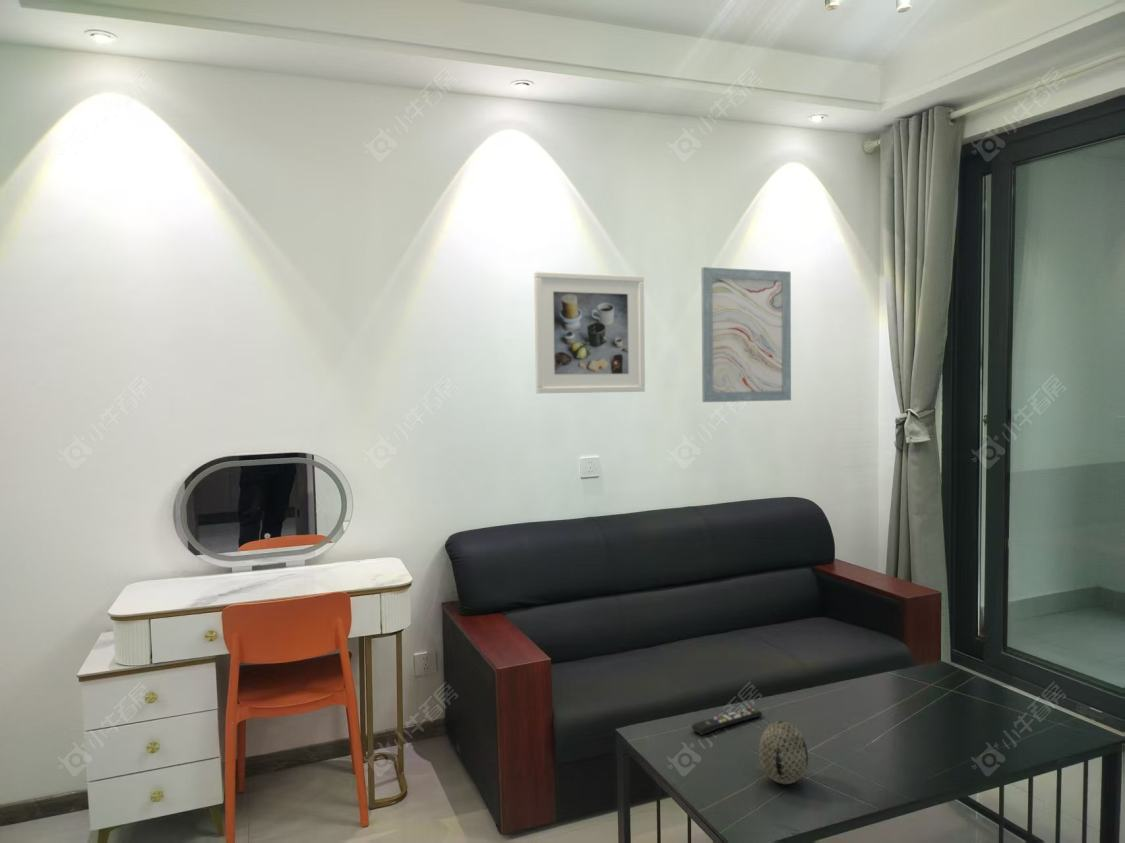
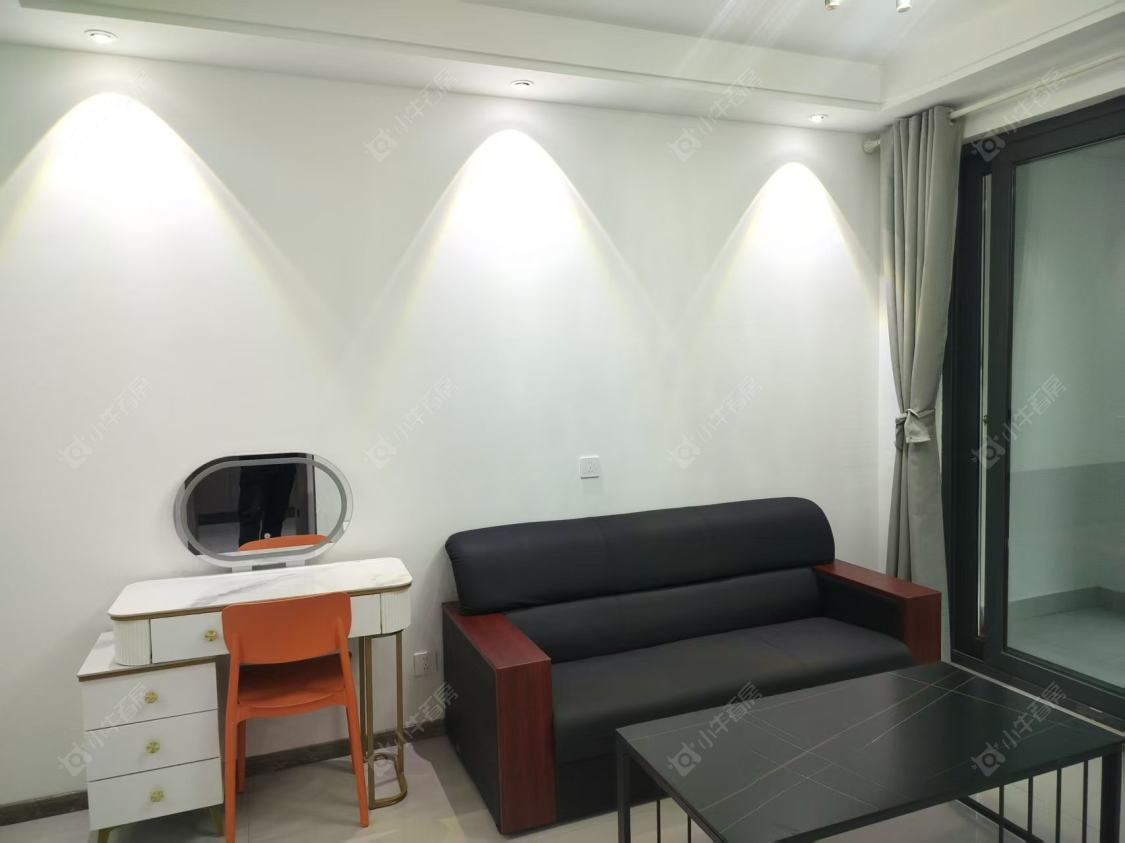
- remote control [691,706,763,736]
- decorative egg [758,720,809,785]
- wall art [700,266,792,403]
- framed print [533,271,646,394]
